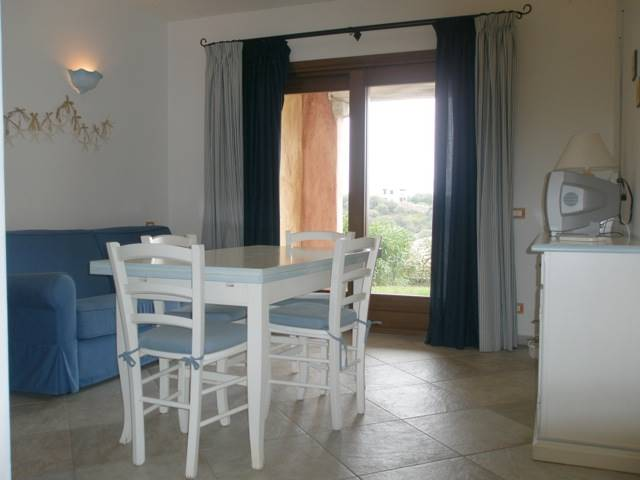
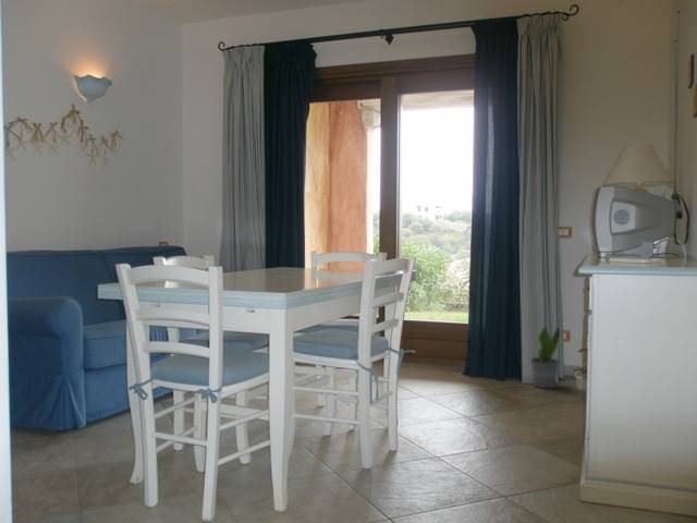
+ potted plant [529,324,561,390]
